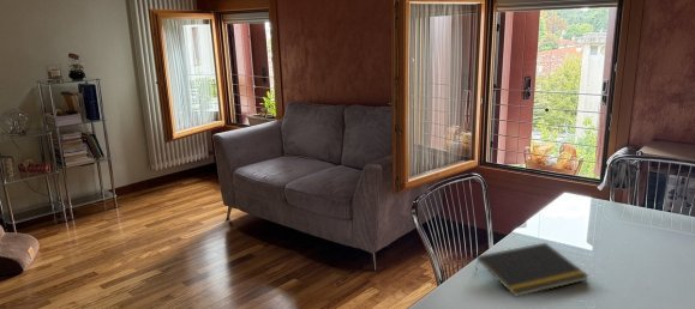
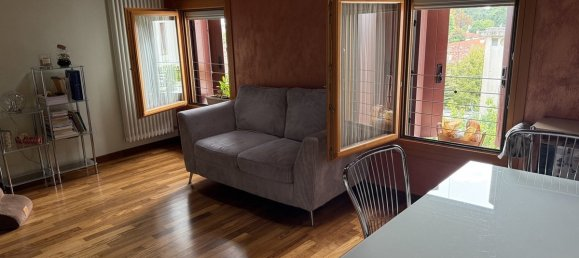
- notepad [474,242,591,298]
